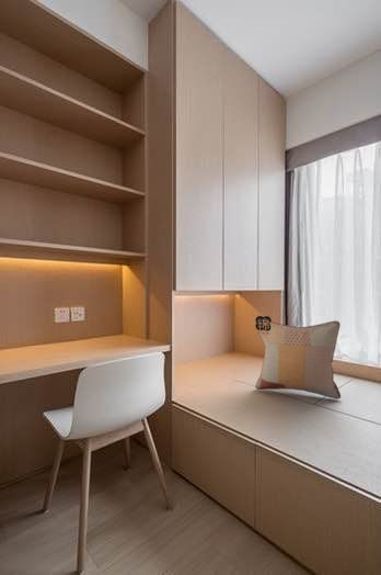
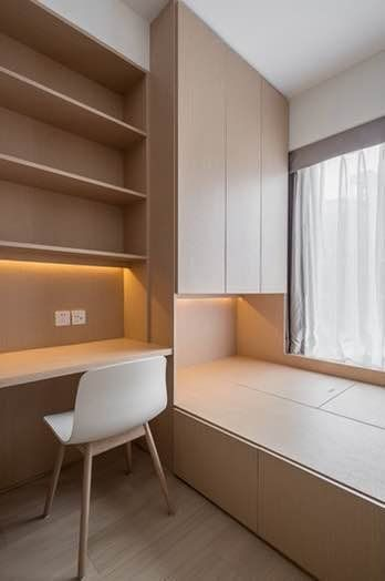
- decorative pillow [254,315,342,401]
